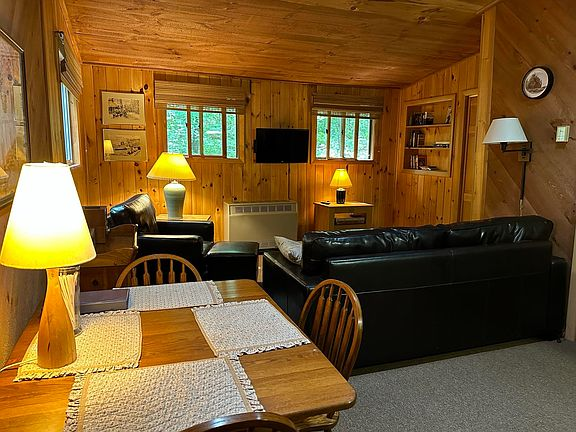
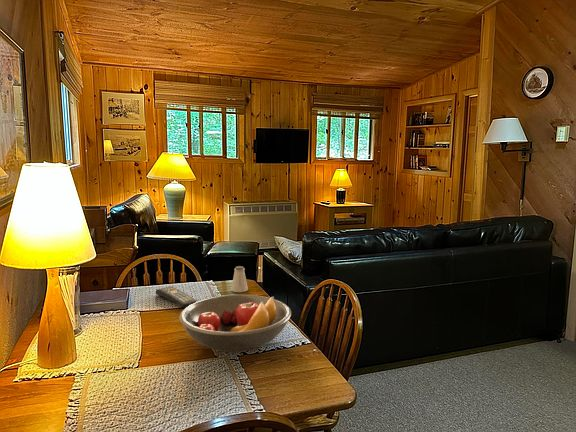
+ saltshaker [230,265,249,293]
+ fruit bowl [179,294,292,353]
+ remote control [155,285,198,308]
